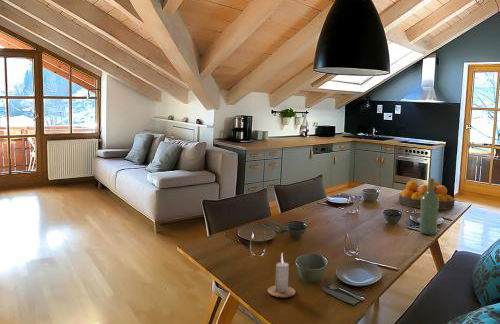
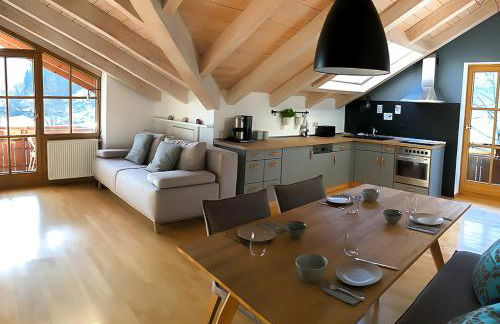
- candle [266,253,297,298]
- fruit bowl [398,180,456,211]
- wine bottle [419,177,439,236]
